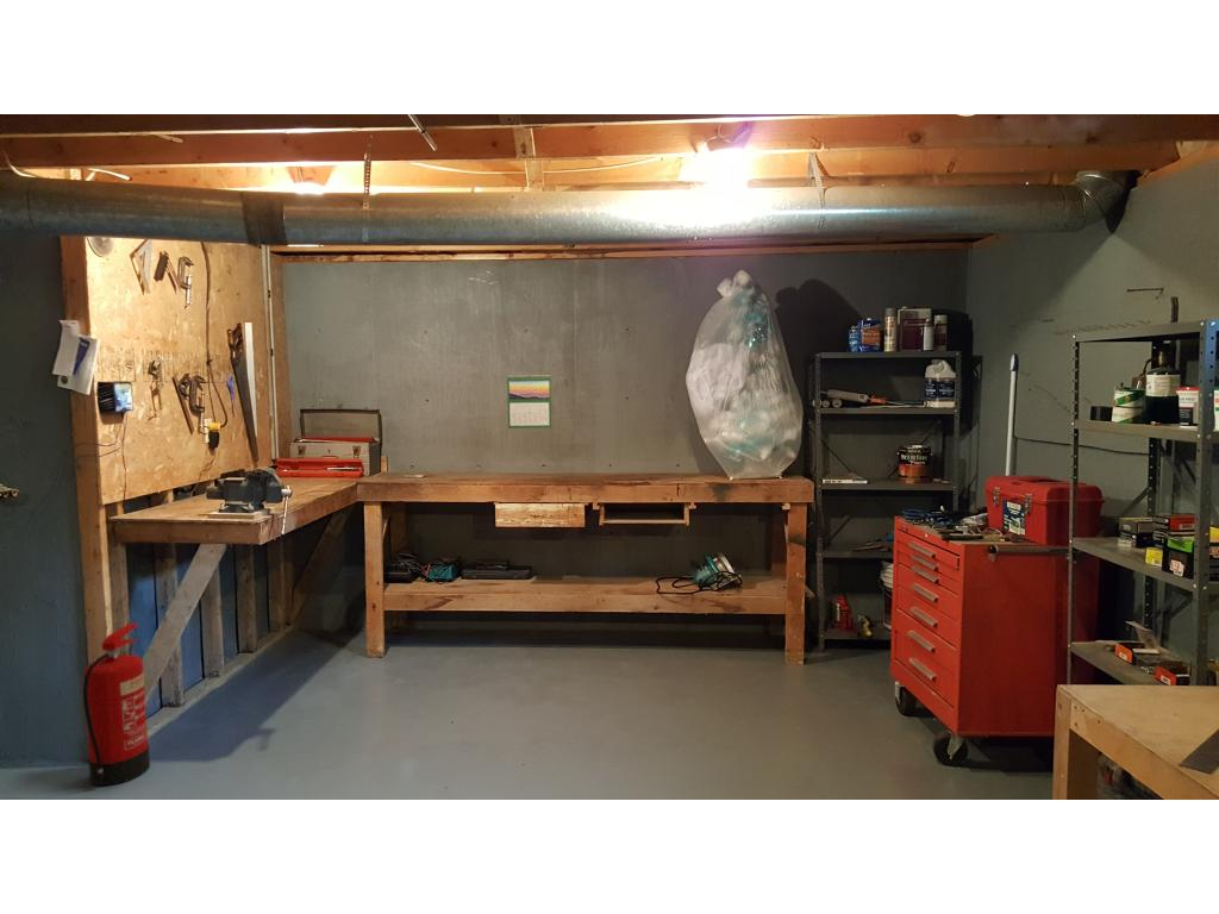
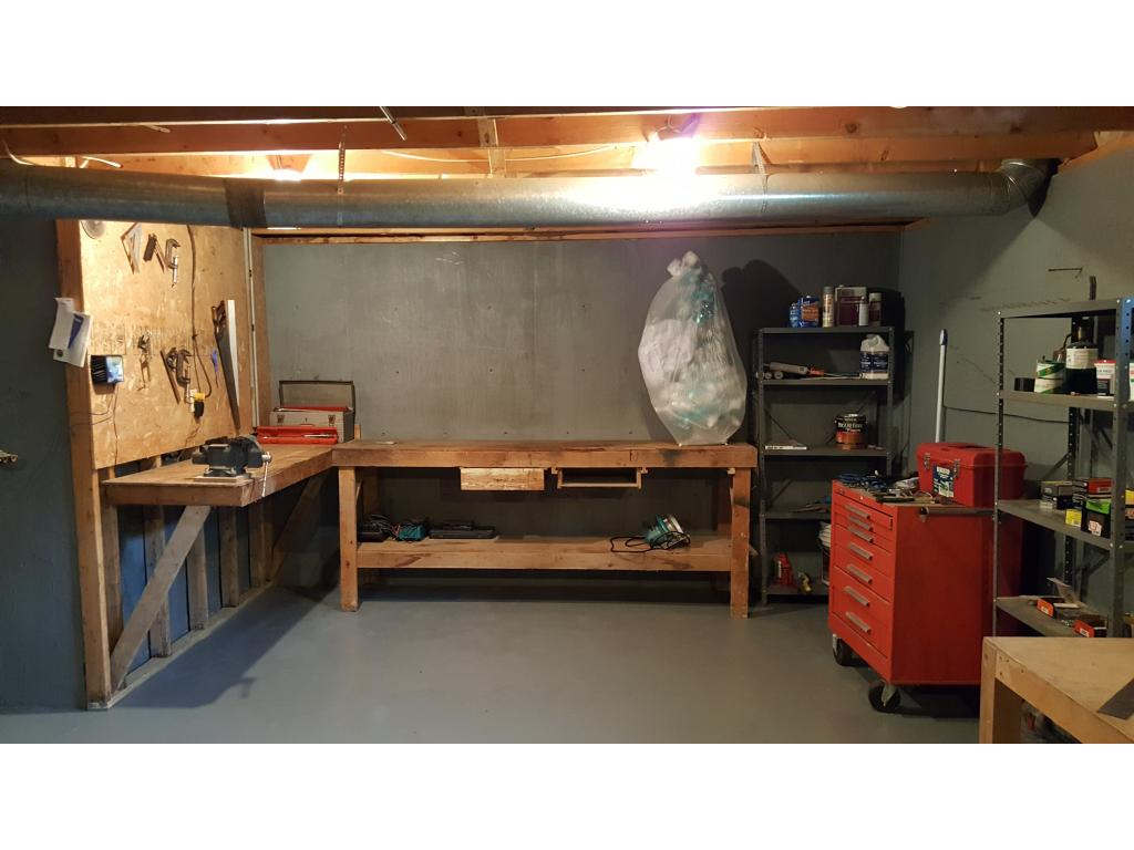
- calendar [506,374,554,430]
- fire extinguisher [82,622,151,787]
